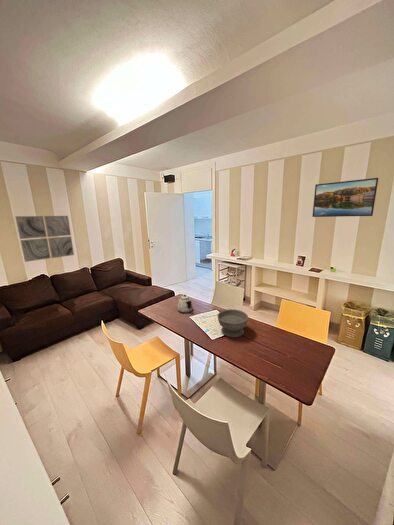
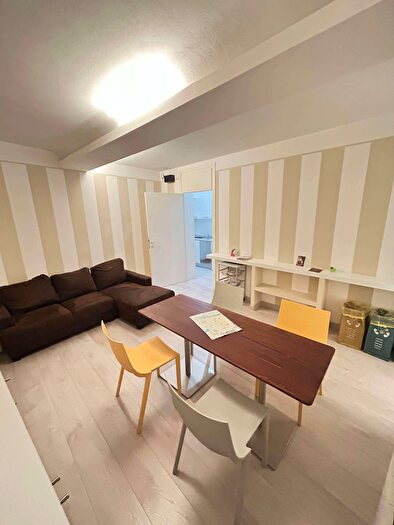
- bowl [216,308,249,338]
- teapot [176,294,194,314]
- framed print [311,177,379,218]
- wall art [14,215,75,263]
